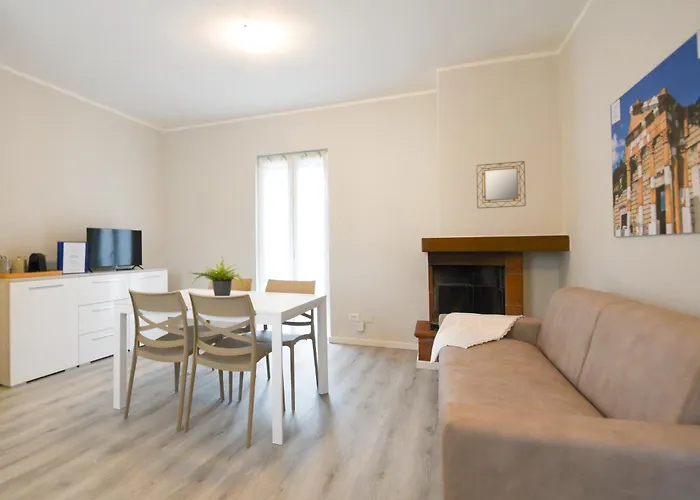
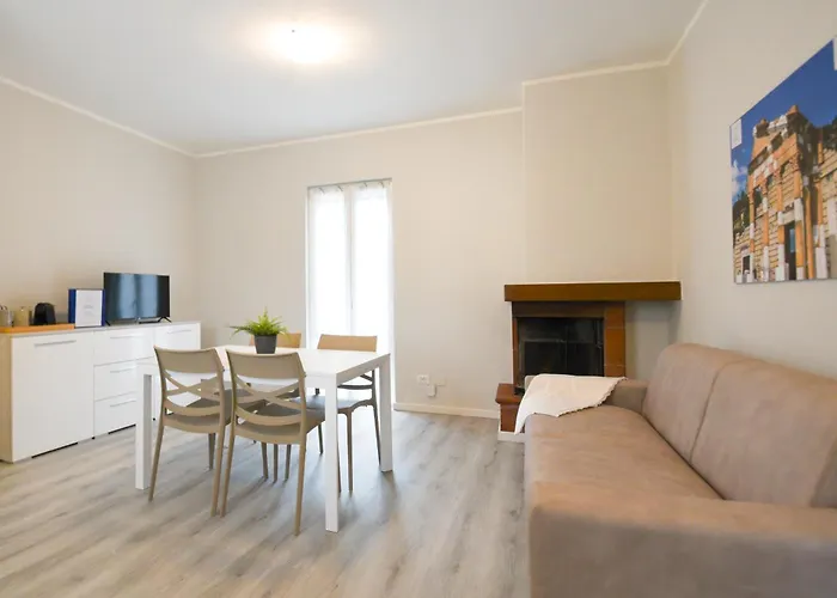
- home mirror [475,160,527,209]
